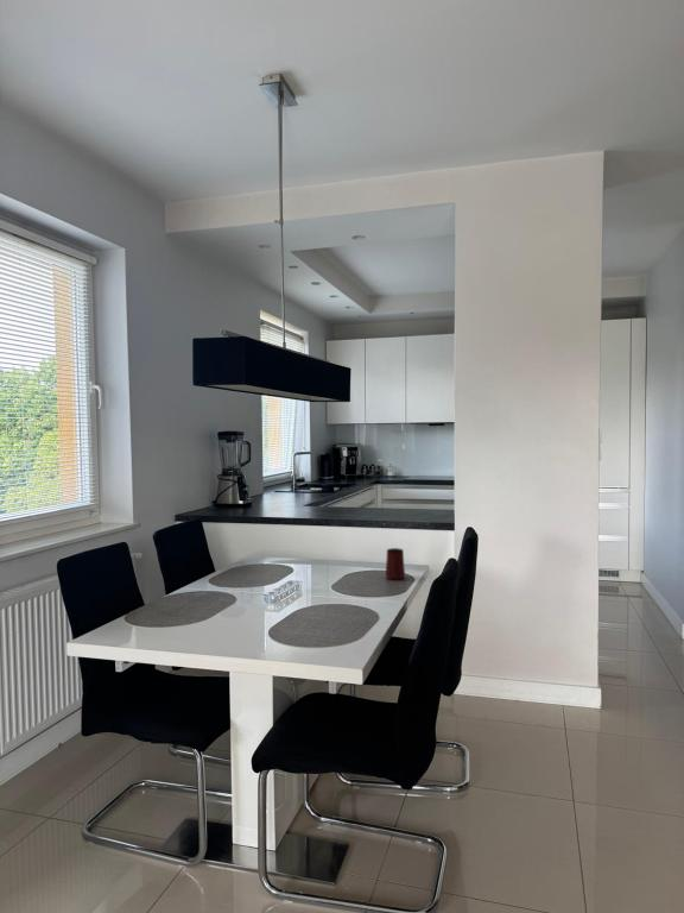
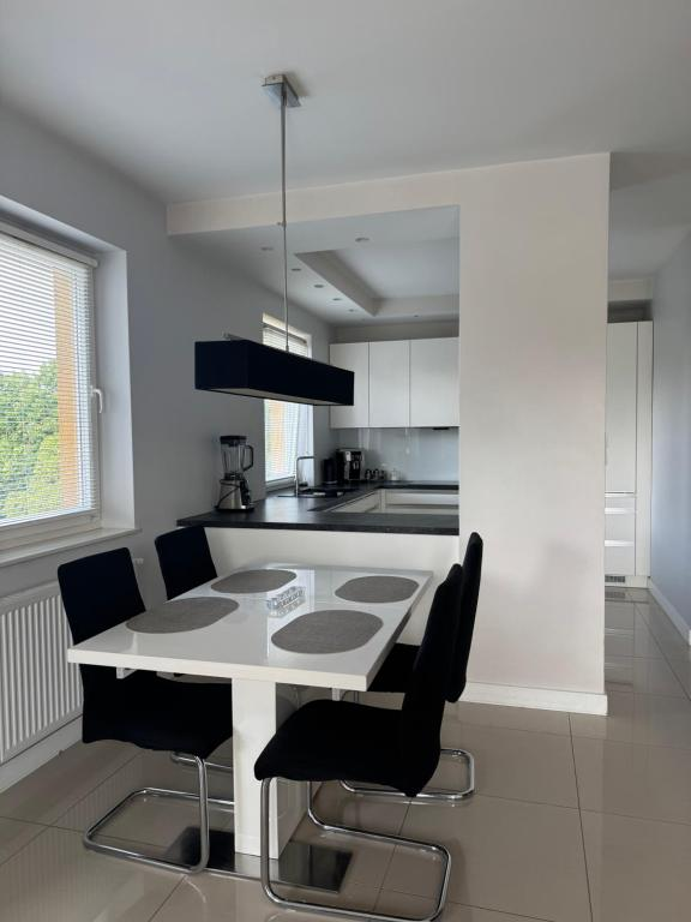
- mug [385,547,406,580]
